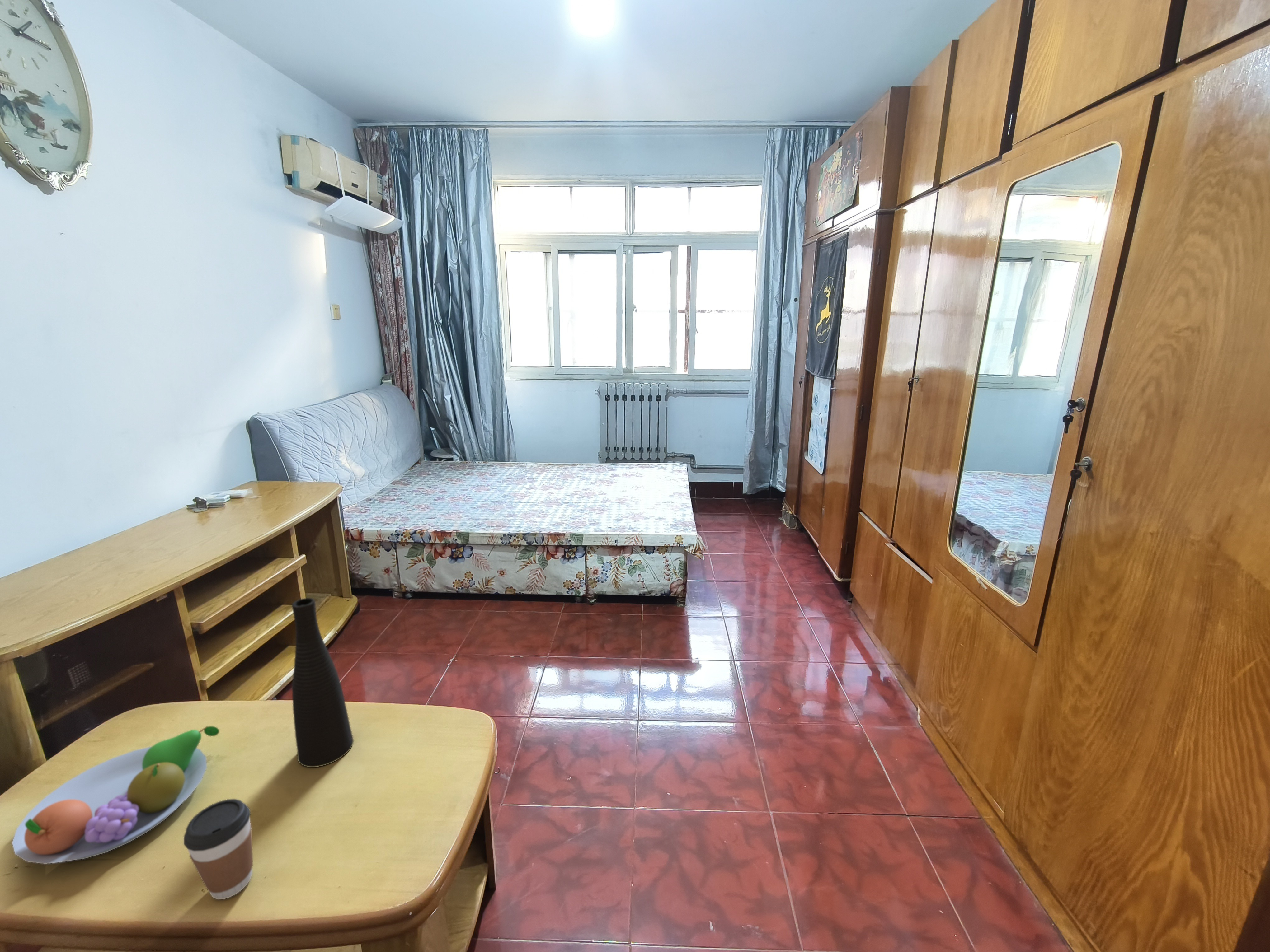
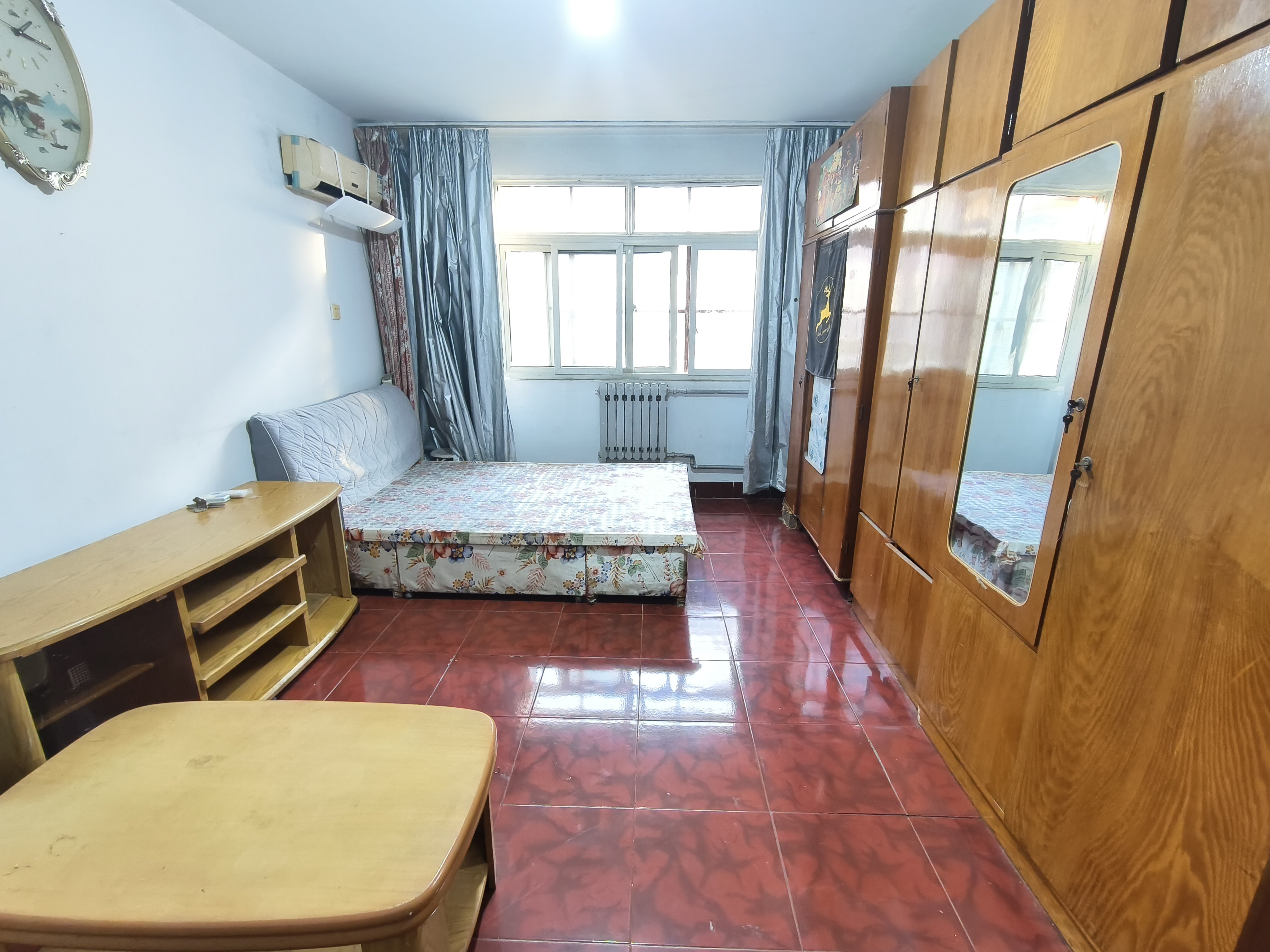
- vase [291,598,354,768]
- fruit bowl [12,726,220,864]
- coffee cup [183,799,253,900]
